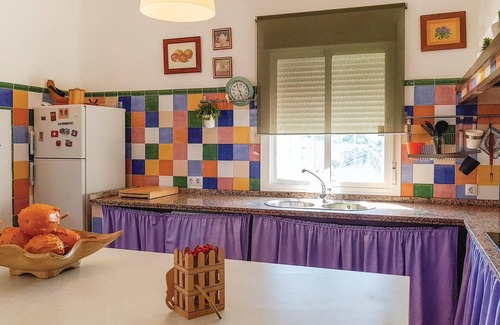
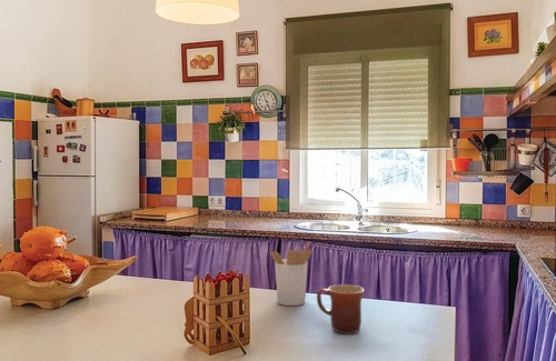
+ mug [316,283,365,334]
+ utensil holder [269,241,314,307]
